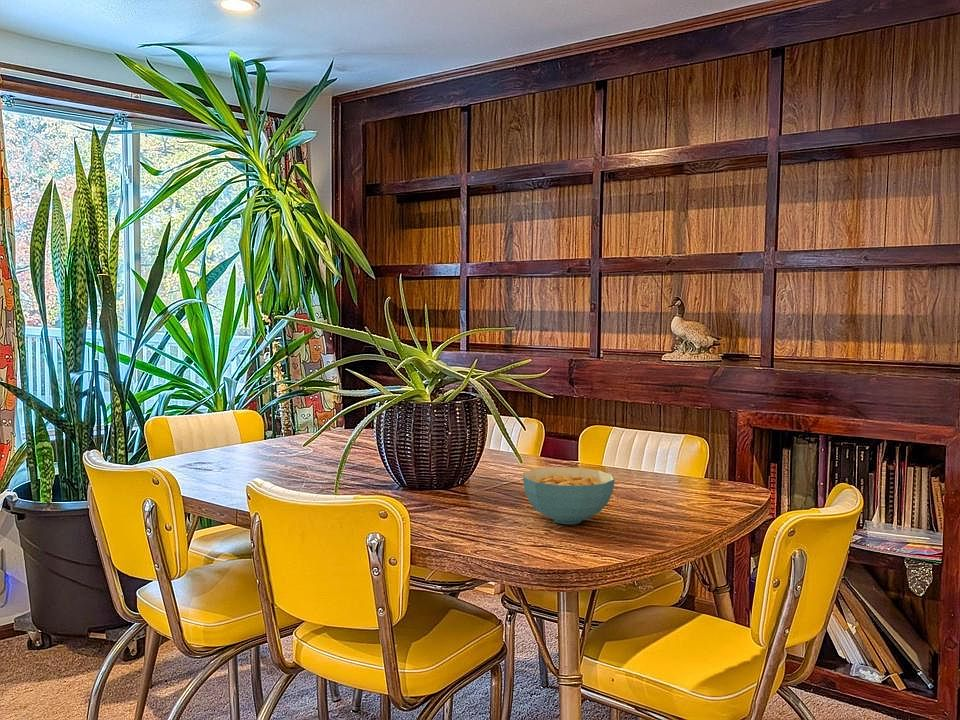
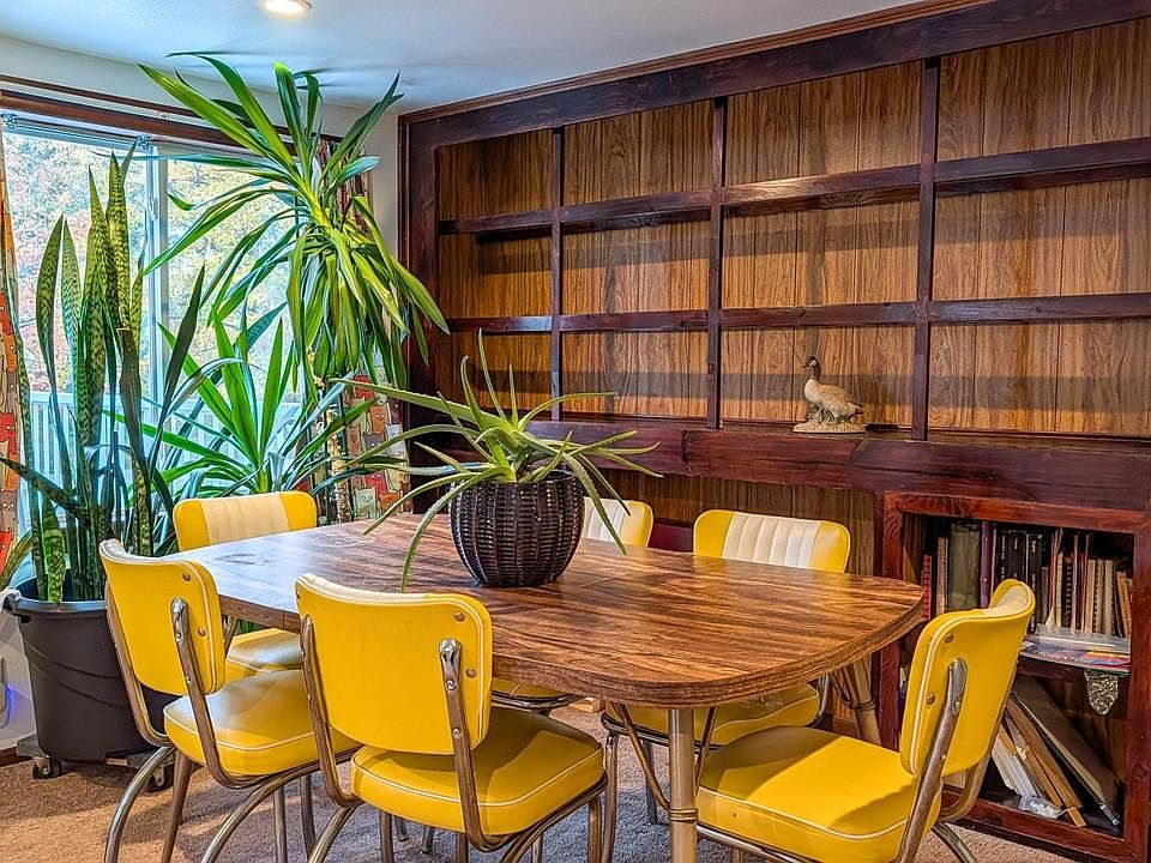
- cereal bowl [522,466,616,525]
